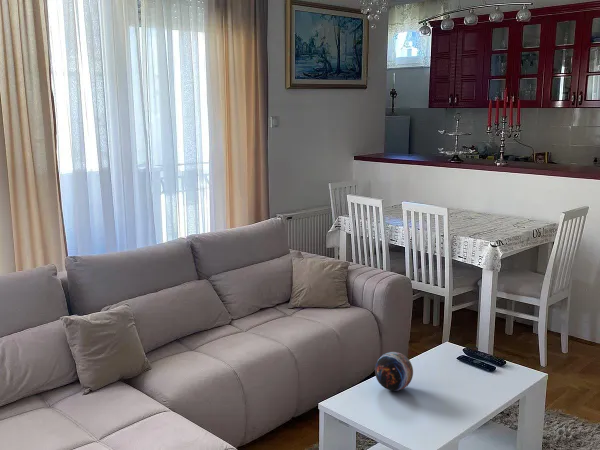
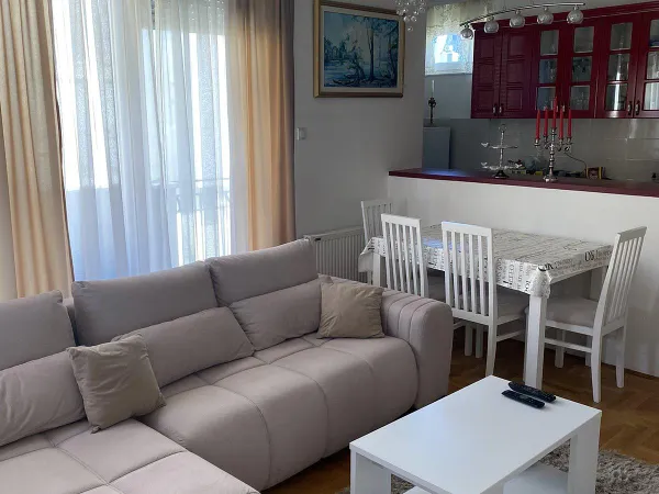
- decorative orb [374,351,414,392]
